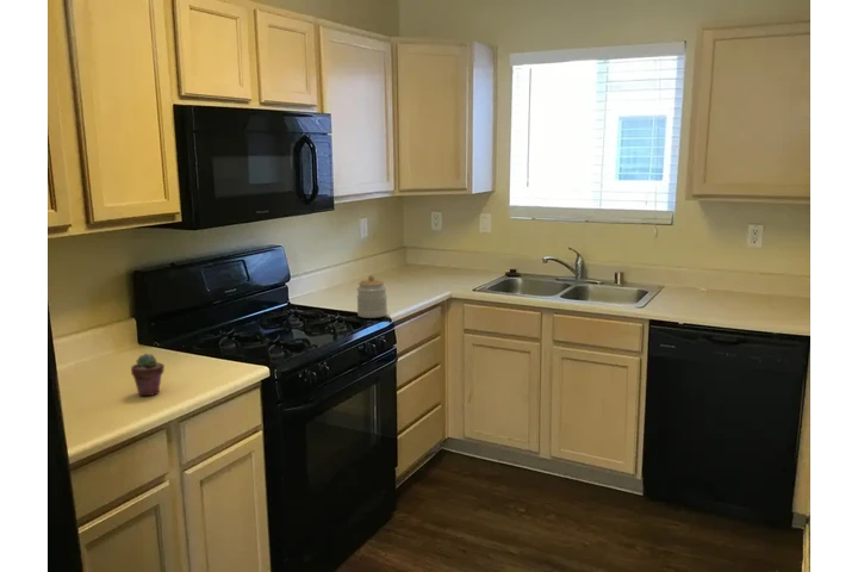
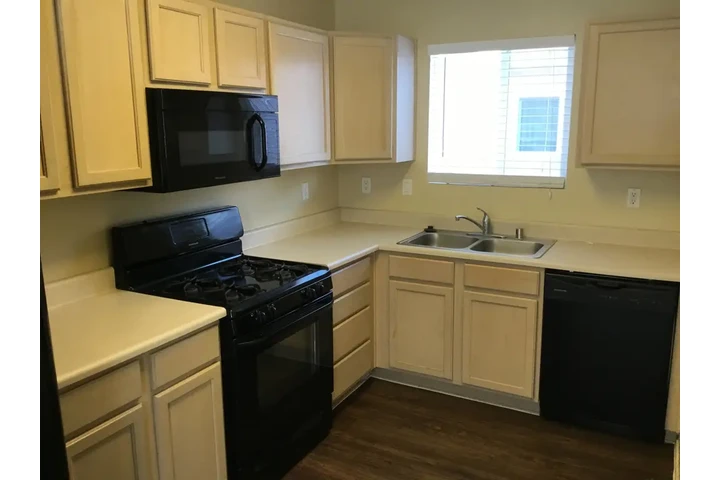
- potted succulent [130,353,166,397]
- jar [355,274,388,319]
